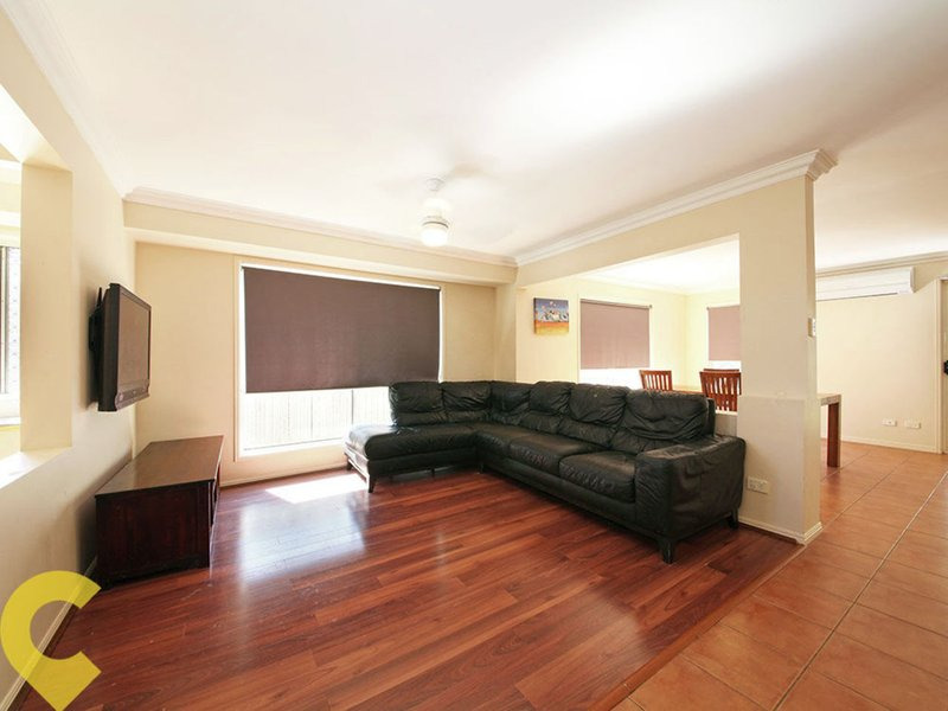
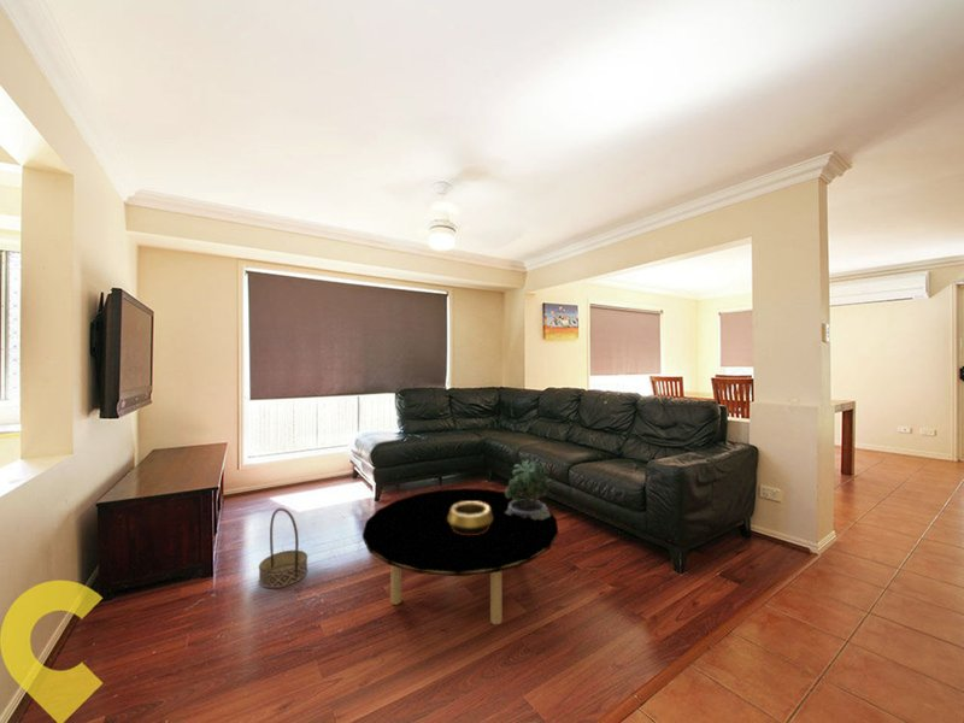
+ decorative bowl [448,502,493,536]
+ coffee table [362,487,559,625]
+ basket [258,507,308,589]
+ potted plant [504,453,554,519]
